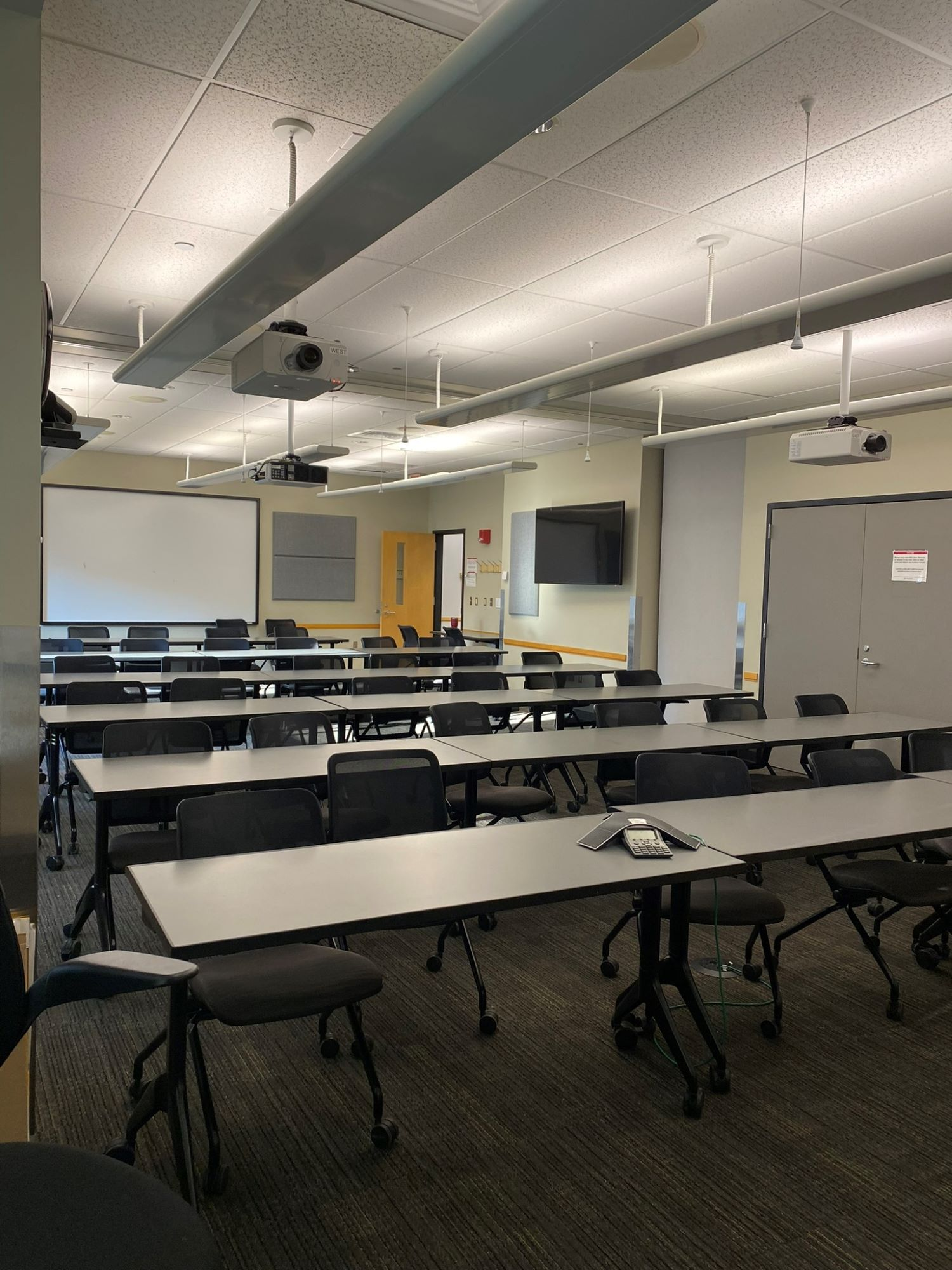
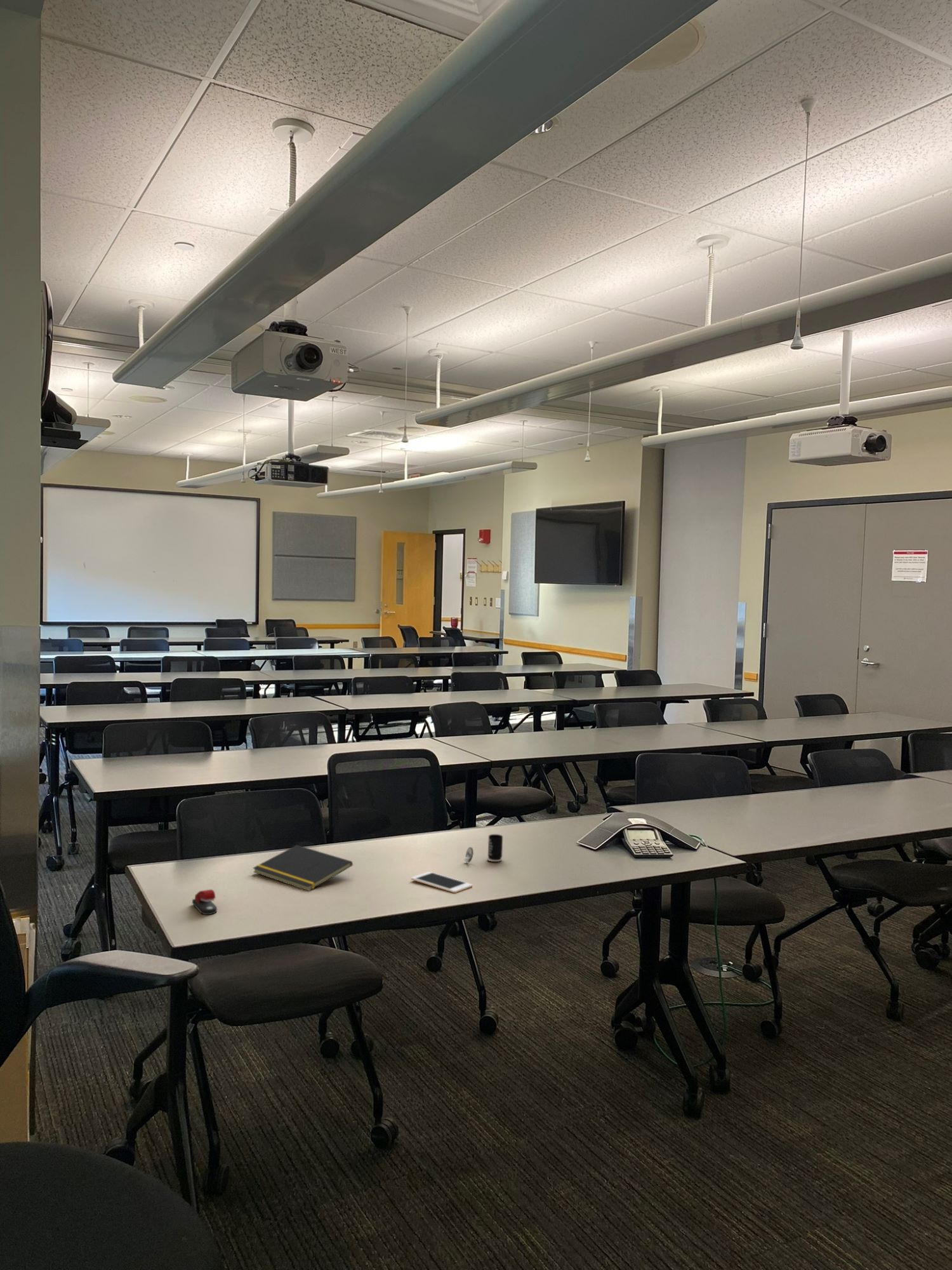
+ notepad [252,845,354,891]
+ mug [463,834,503,863]
+ cell phone [411,871,473,893]
+ stapler [192,889,218,915]
